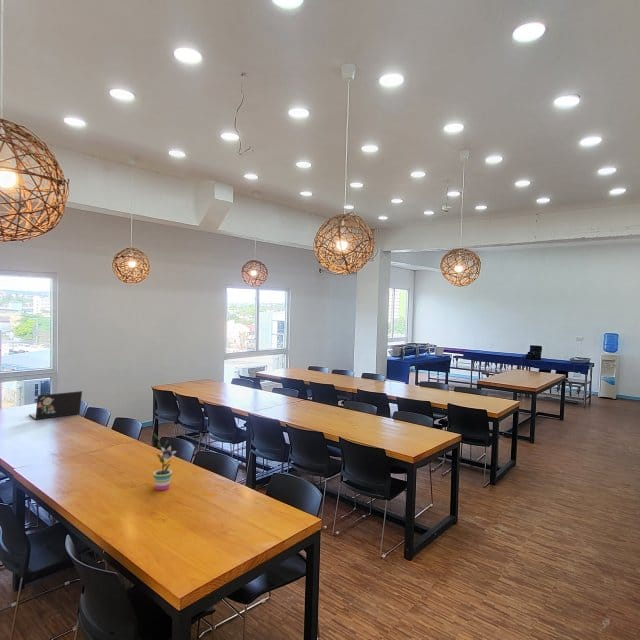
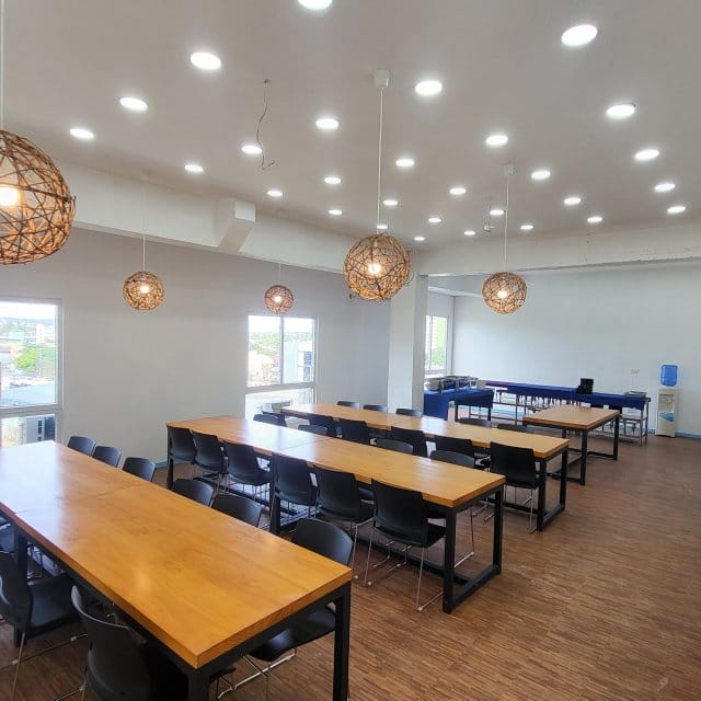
- potted plant [152,432,178,491]
- laptop [28,390,83,421]
